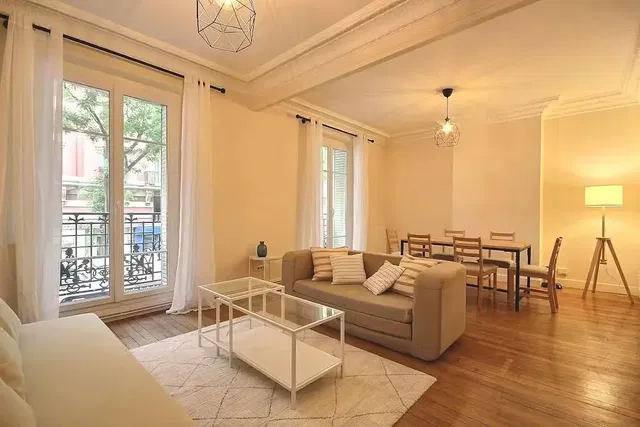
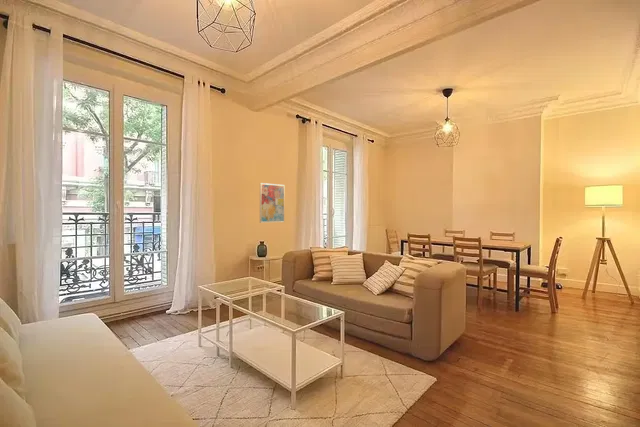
+ wall art [259,182,286,224]
